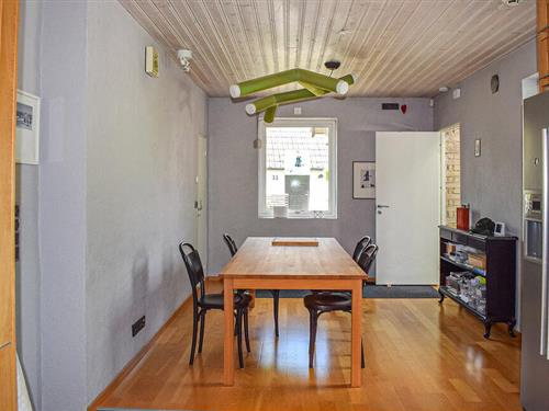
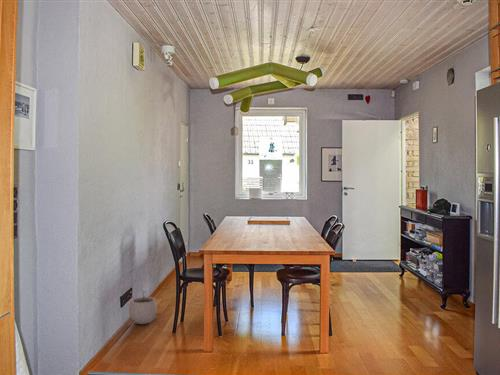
+ plant pot [128,289,158,325]
